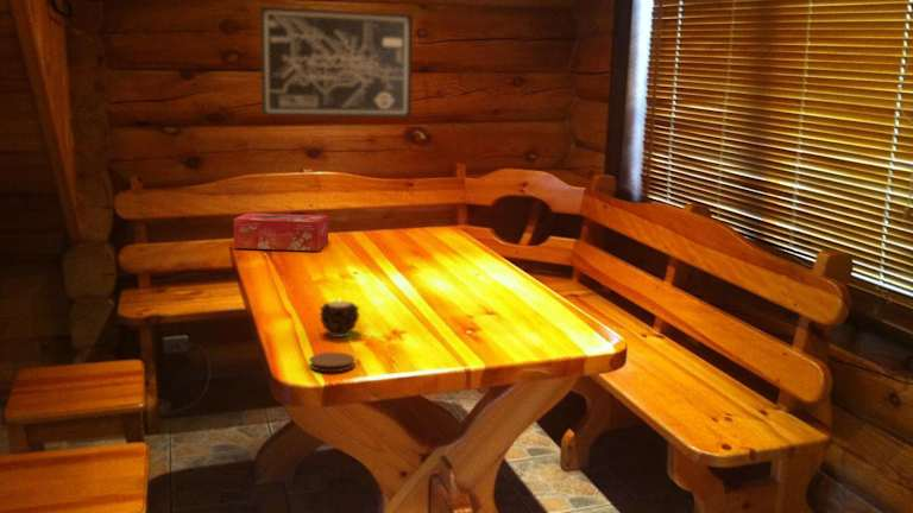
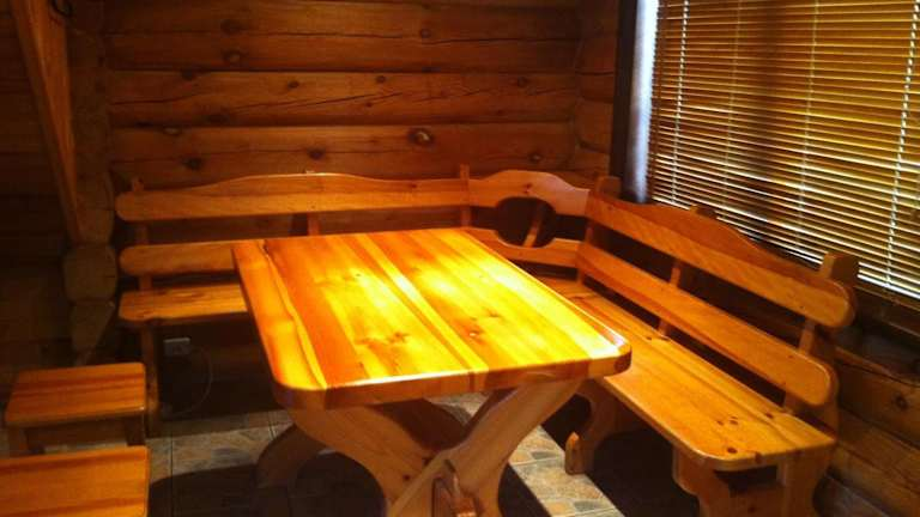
- candle [319,299,361,338]
- coaster [308,352,355,373]
- wall art [258,5,414,119]
- tissue box [233,211,329,252]
